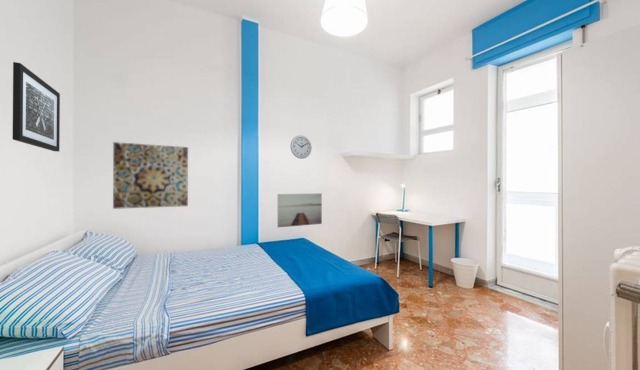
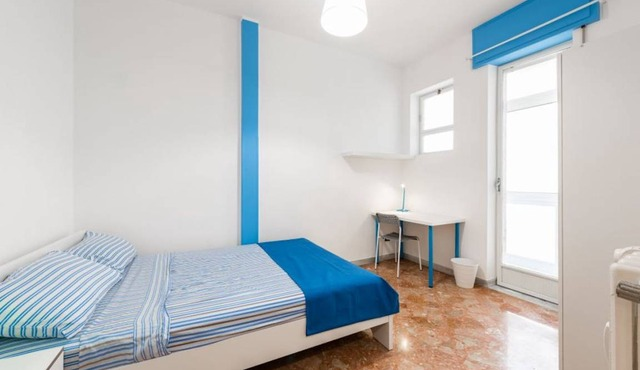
- wall clock [289,135,313,160]
- wall art [277,192,323,228]
- wall art [12,61,61,153]
- wall art [112,141,189,210]
